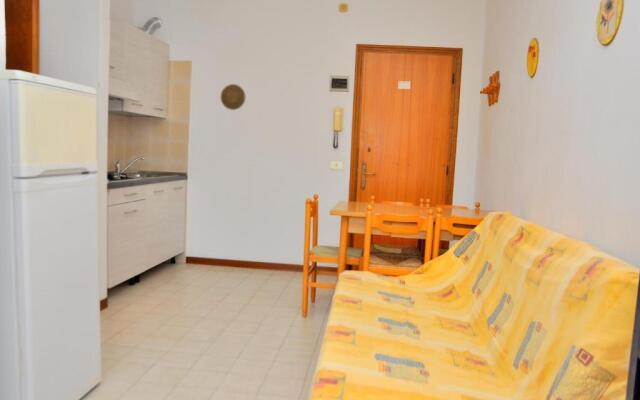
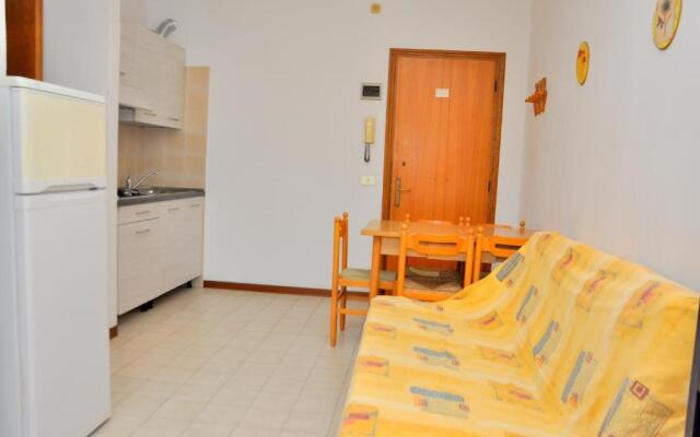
- decorative plate [220,83,246,111]
